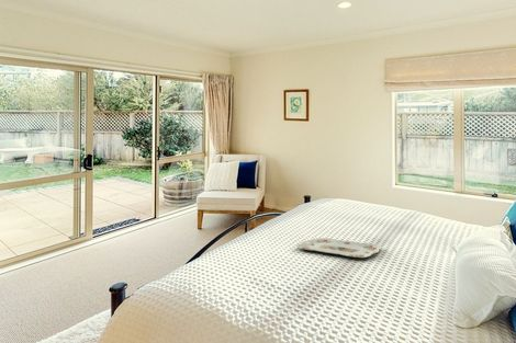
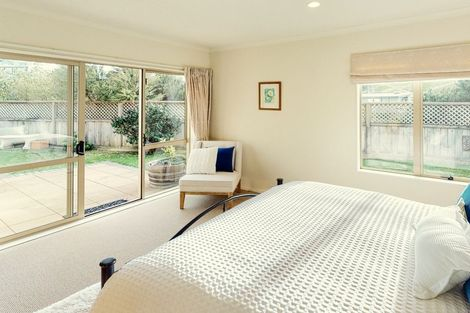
- serving tray [295,237,382,259]
